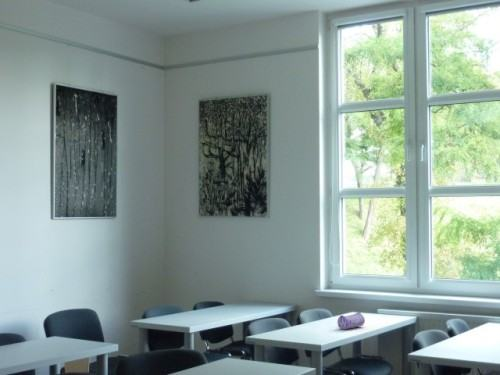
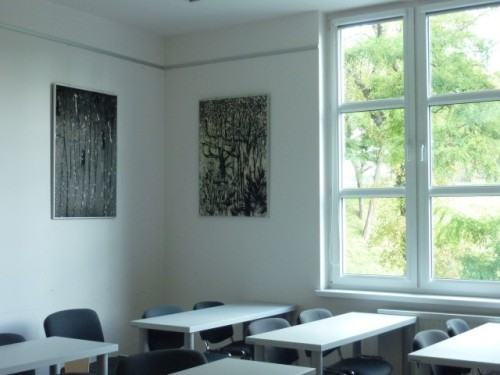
- pencil case [336,311,366,331]
